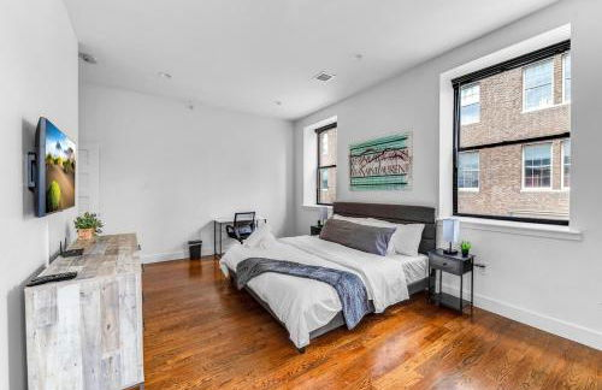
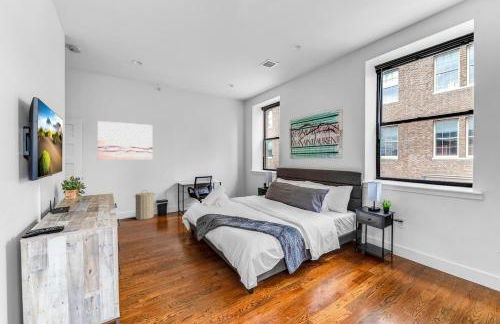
+ wall art [97,120,154,160]
+ laundry hamper [133,189,156,221]
